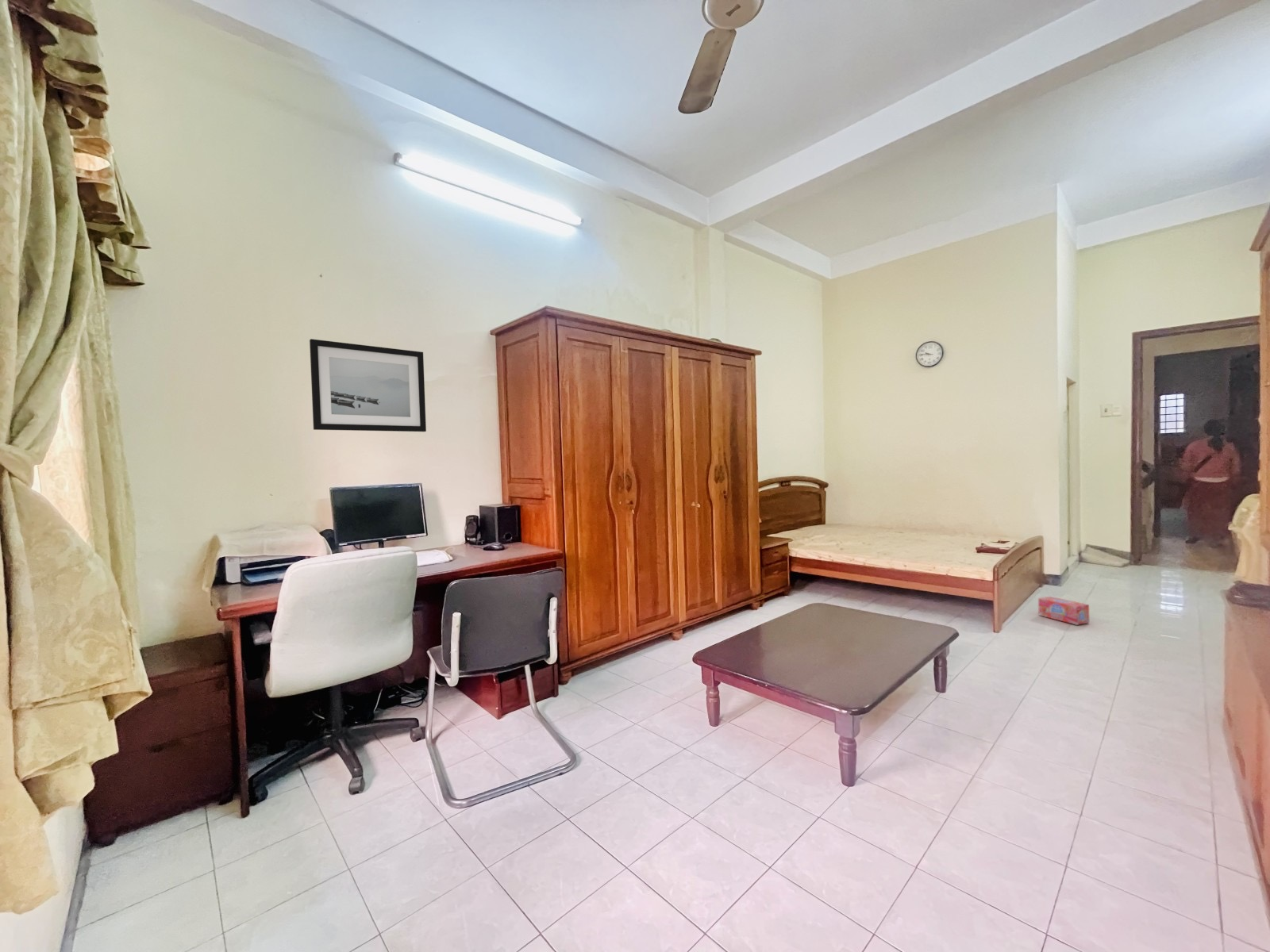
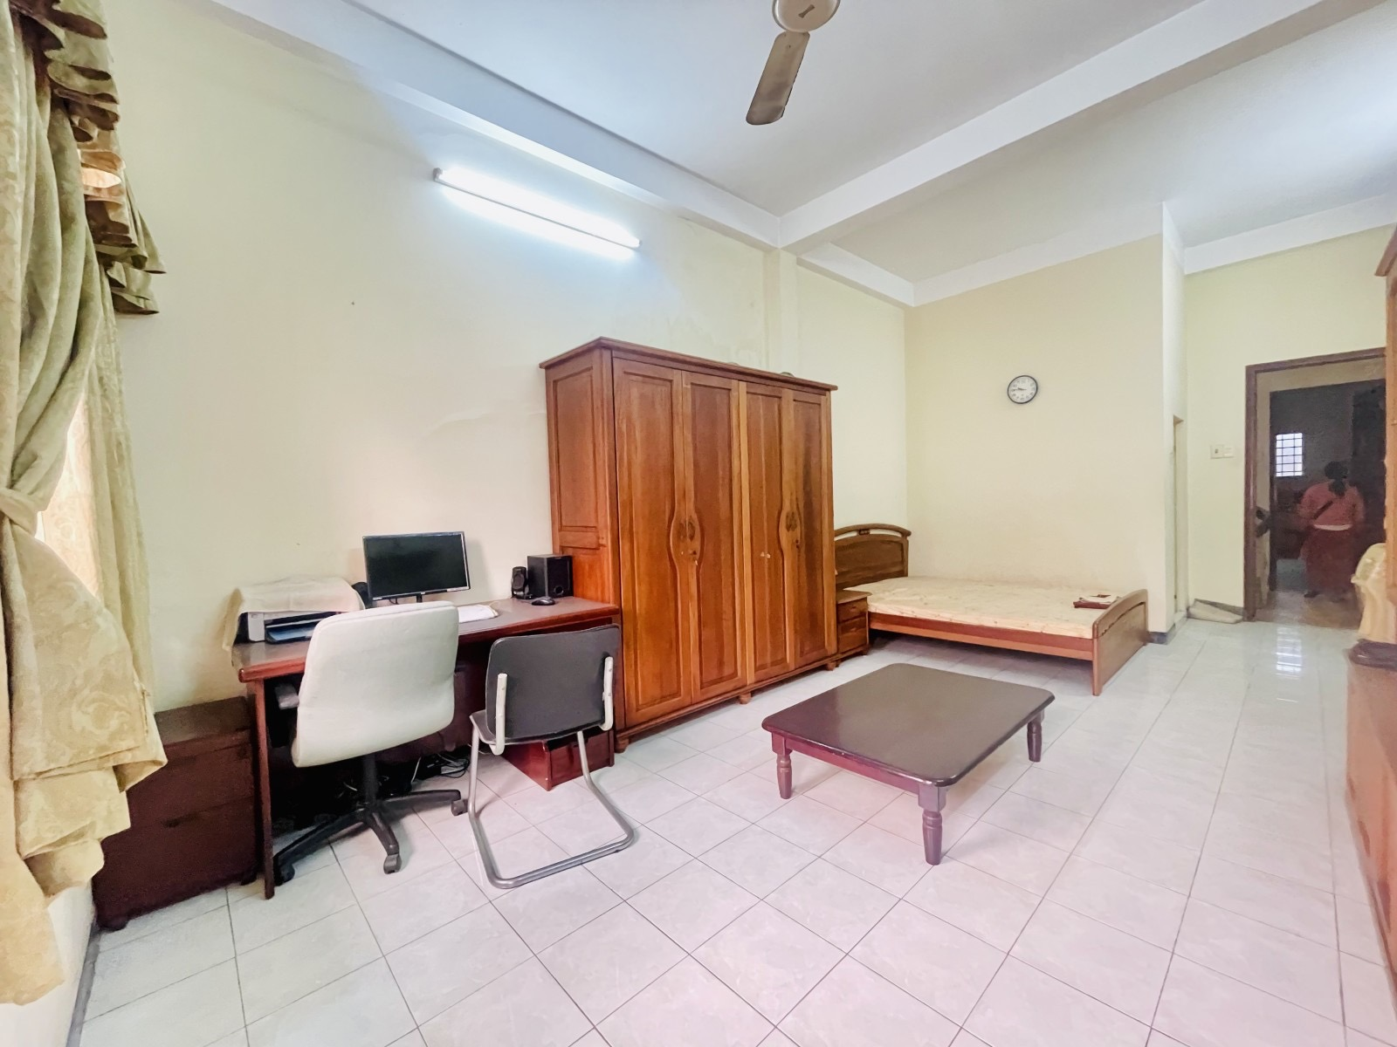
- box [1037,596,1090,626]
- wall art [309,338,427,432]
